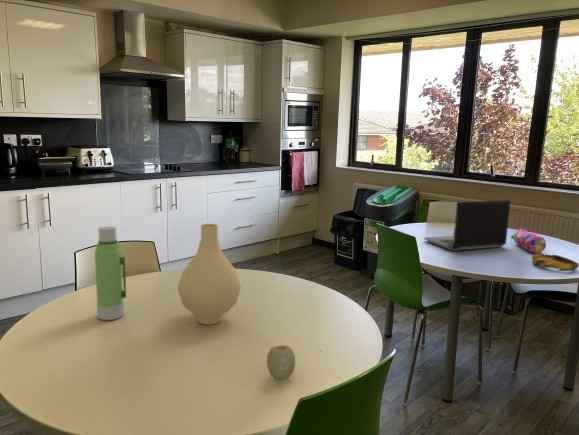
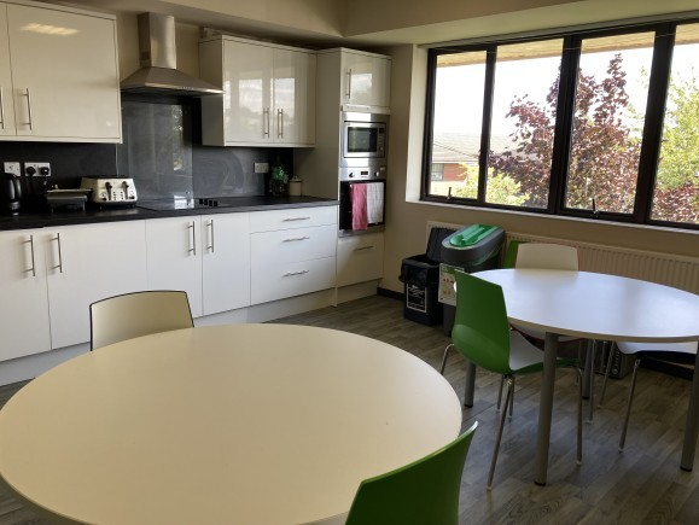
- pencil case [510,227,547,254]
- laptop computer [423,199,511,252]
- fruit [266,344,296,380]
- water bottle [94,225,127,321]
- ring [531,253,579,272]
- vase [176,223,242,325]
